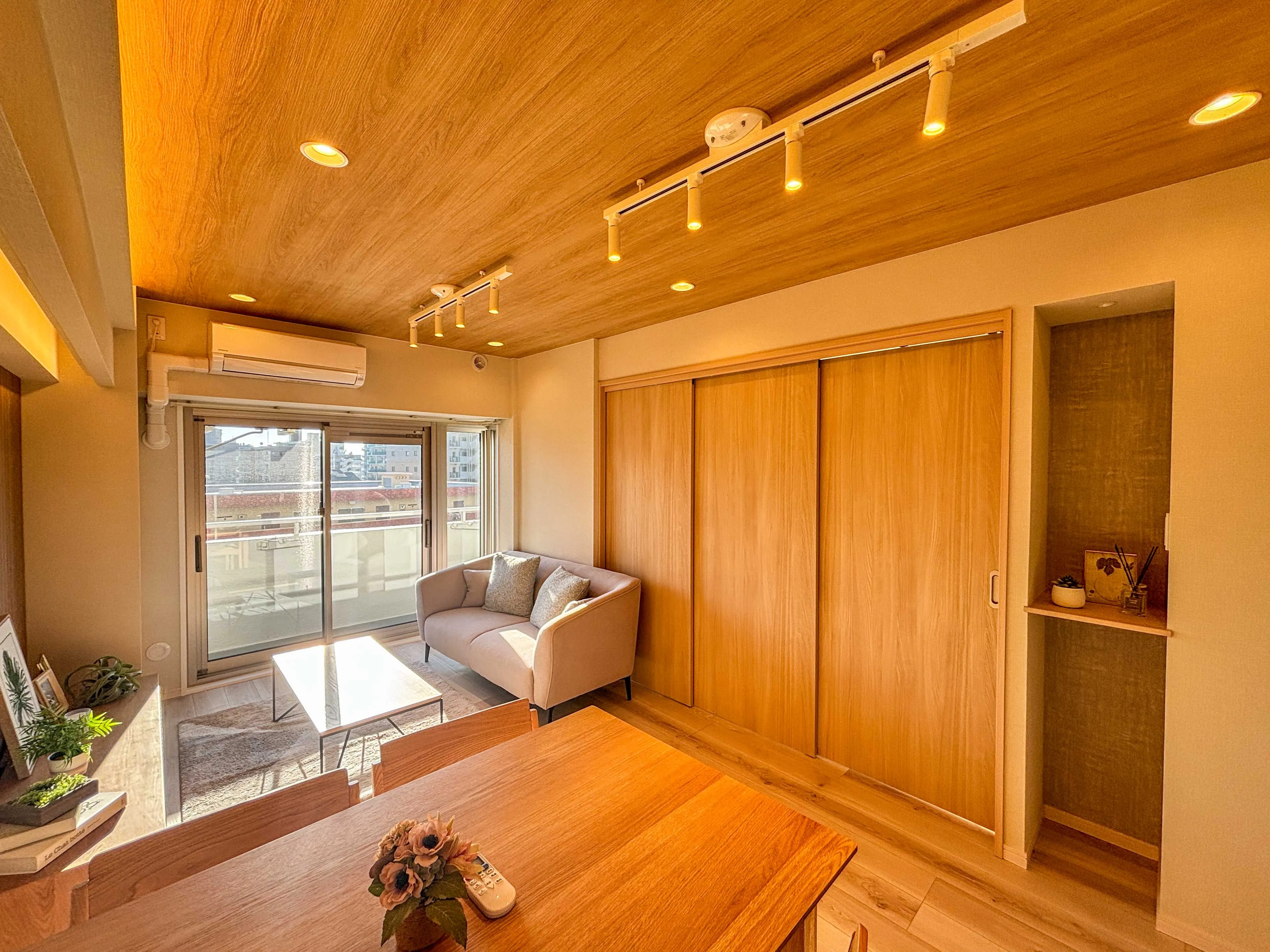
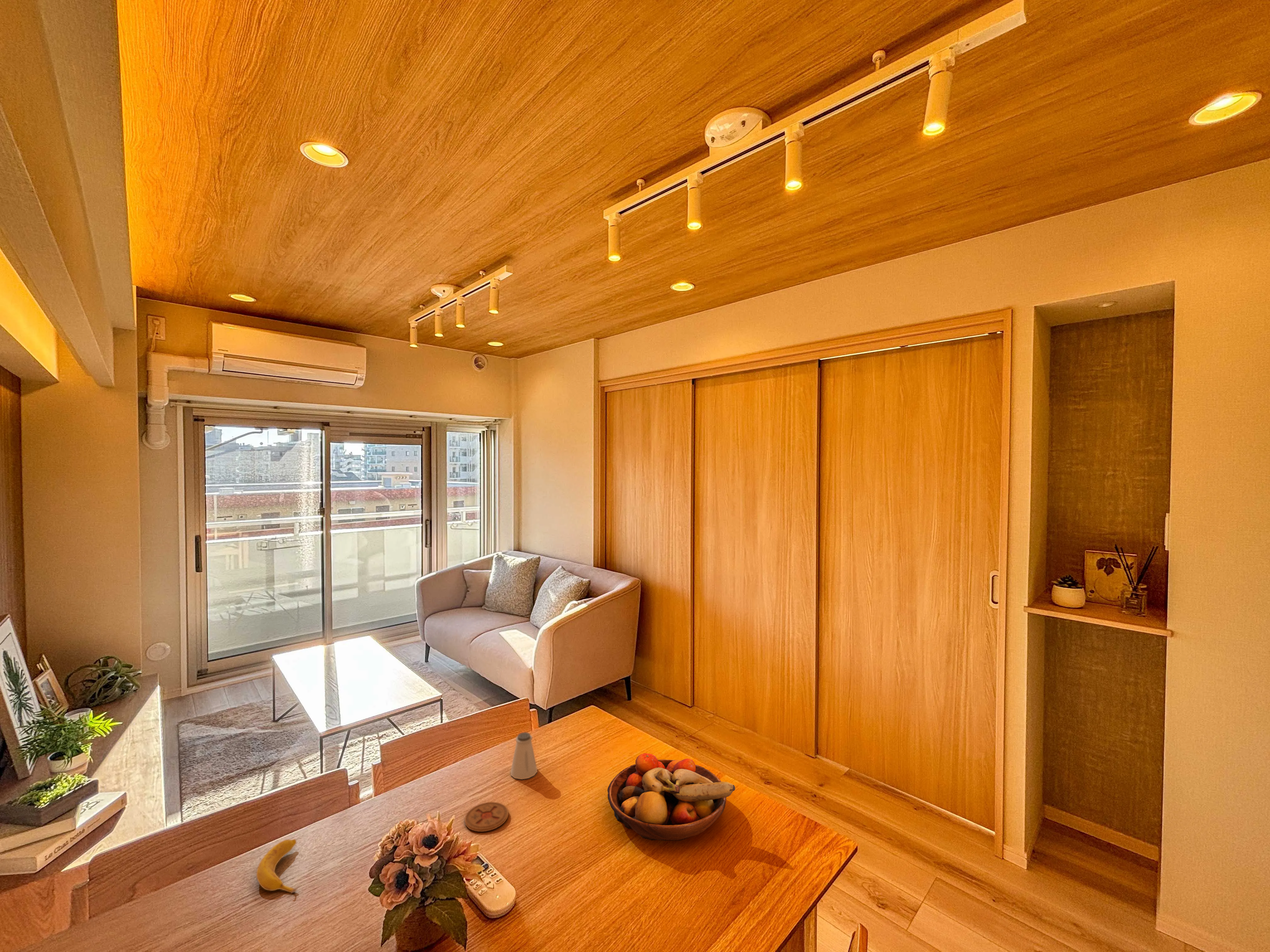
+ saltshaker [510,732,538,780]
+ fruit bowl [607,753,735,841]
+ coaster [465,802,509,832]
+ banana [256,839,298,894]
